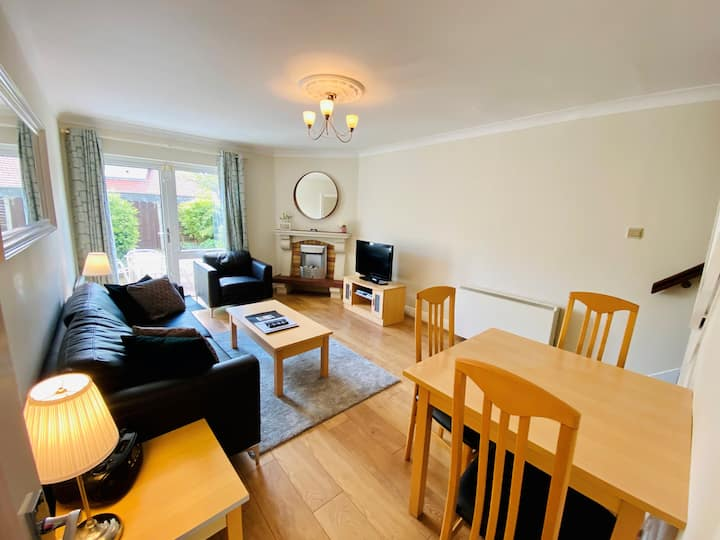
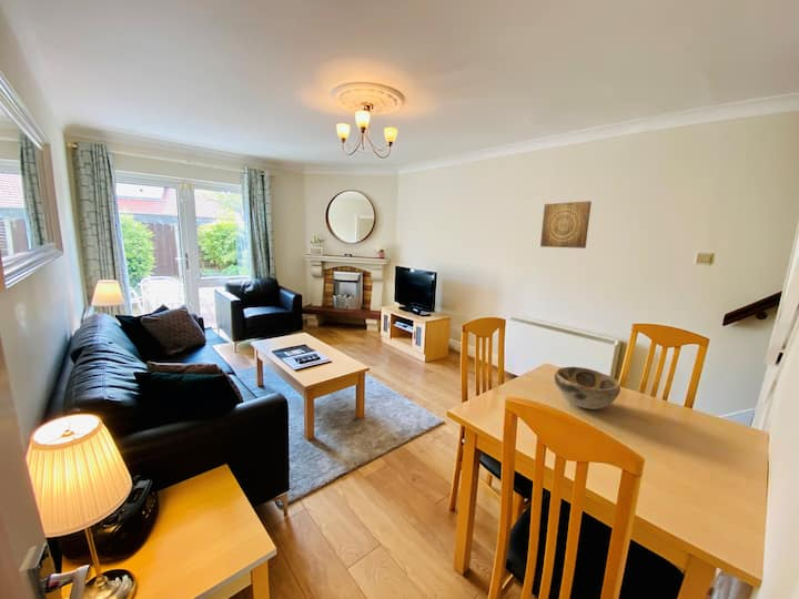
+ wall art [539,200,593,250]
+ decorative bowl [554,366,621,410]
